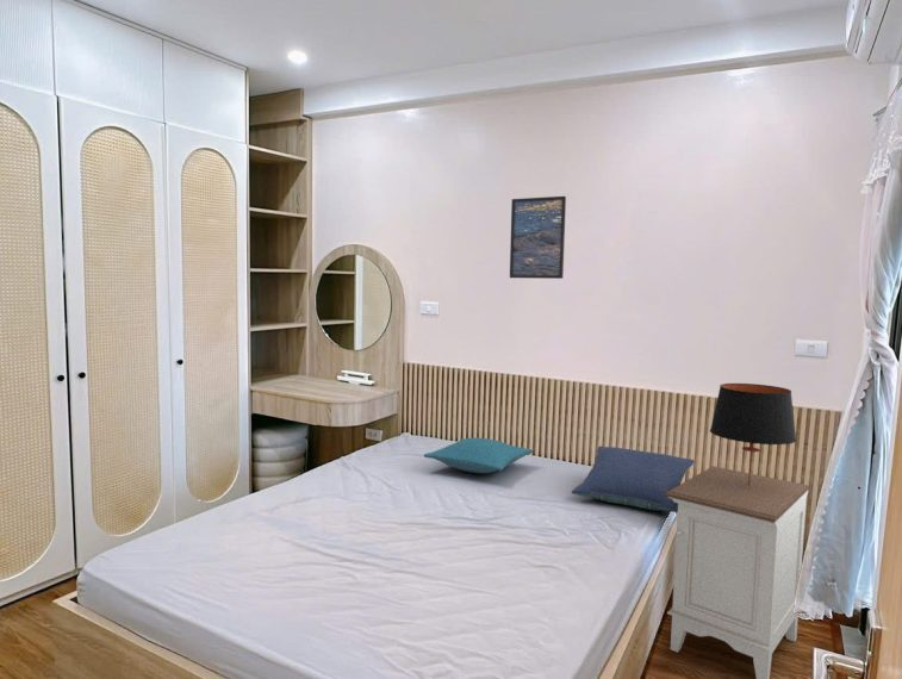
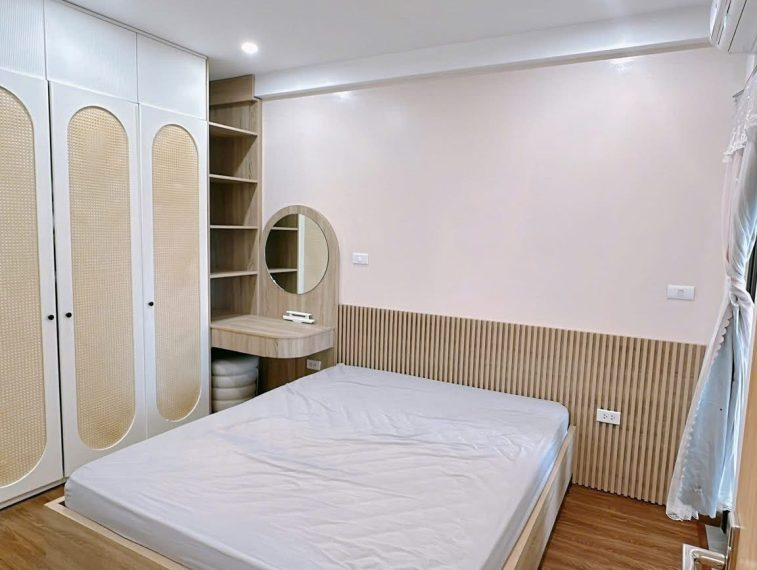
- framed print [509,195,567,280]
- pillow [423,436,534,474]
- pillow [571,446,696,513]
- table lamp [709,382,797,485]
- nightstand [665,466,810,679]
